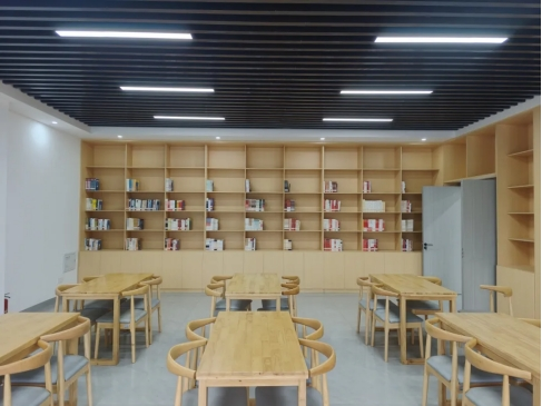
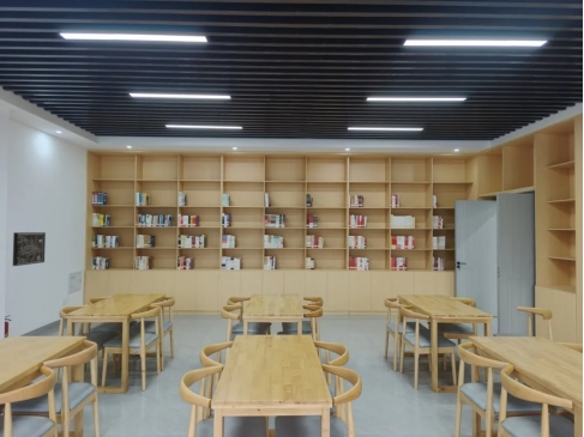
+ wall art [12,231,47,267]
